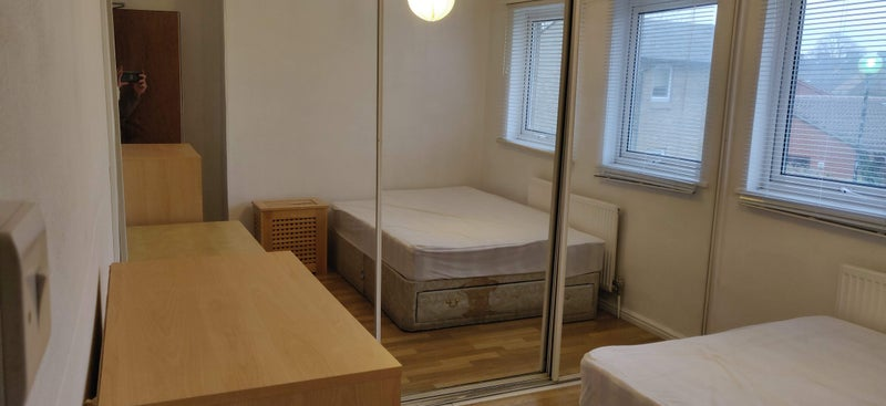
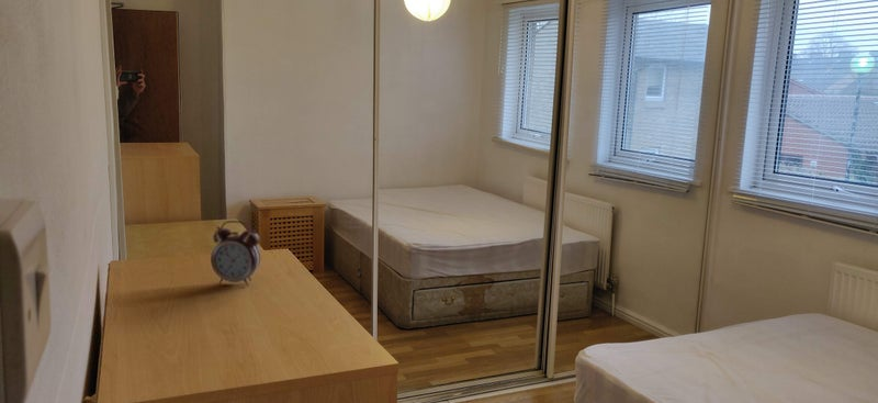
+ alarm clock [210,220,261,287]
